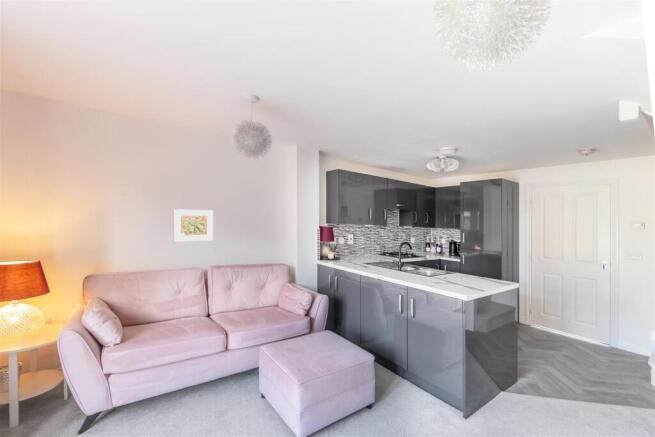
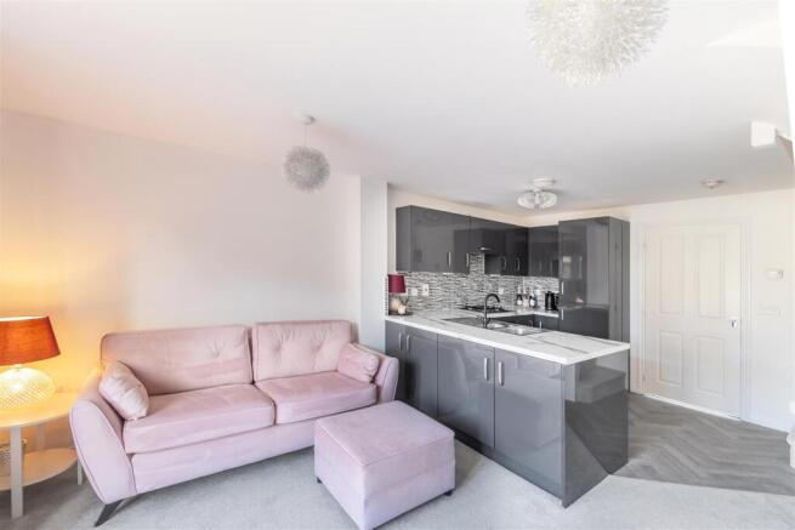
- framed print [173,208,214,243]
